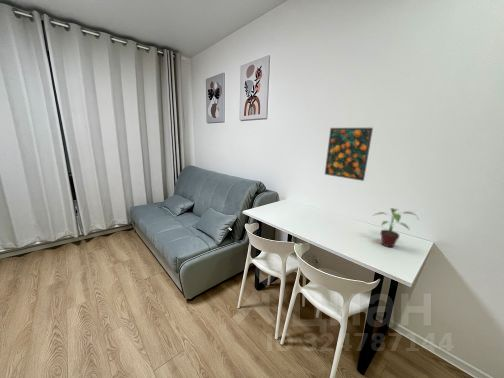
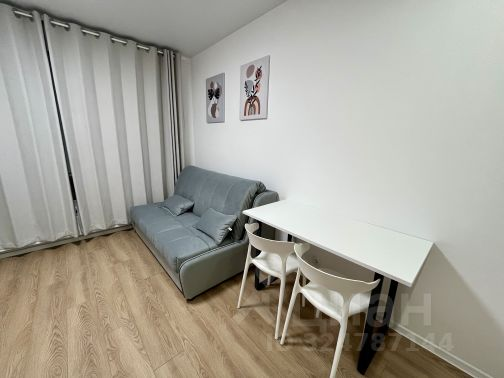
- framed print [324,127,374,182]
- potted plant [371,207,420,248]
